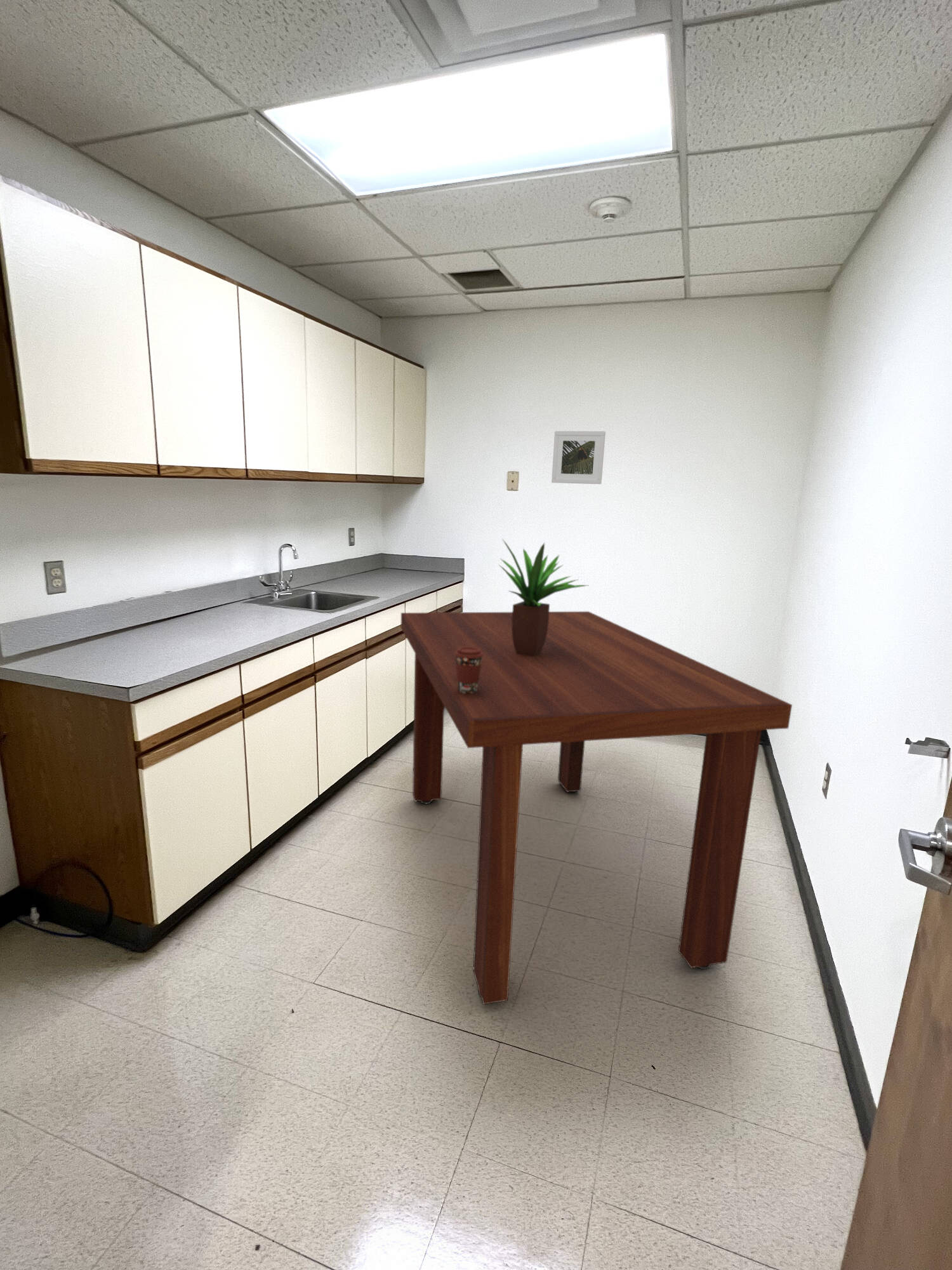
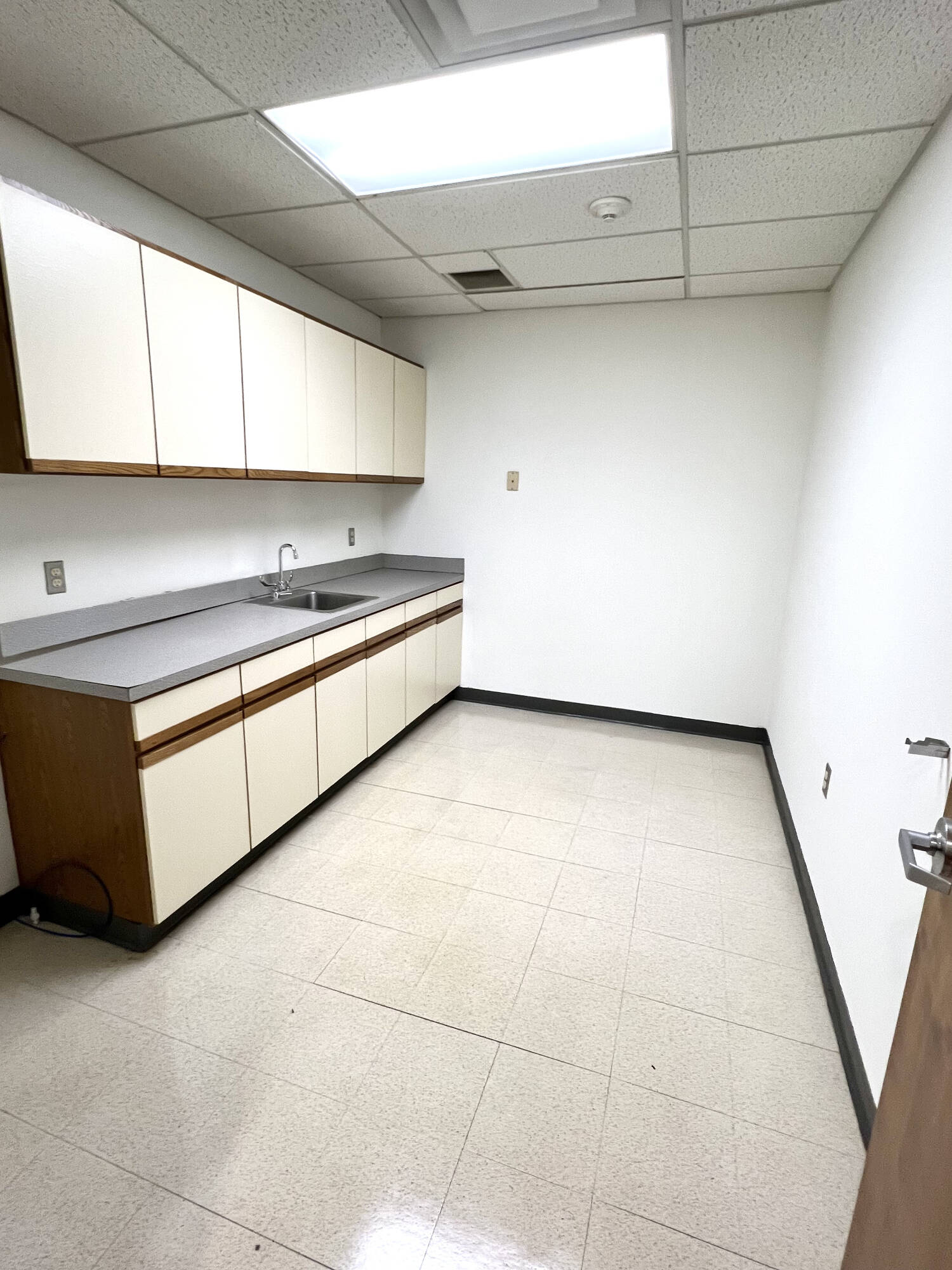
- coffee cup [454,647,484,693]
- potted plant [498,538,588,656]
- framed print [551,431,606,485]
- dining table [400,611,793,1005]
